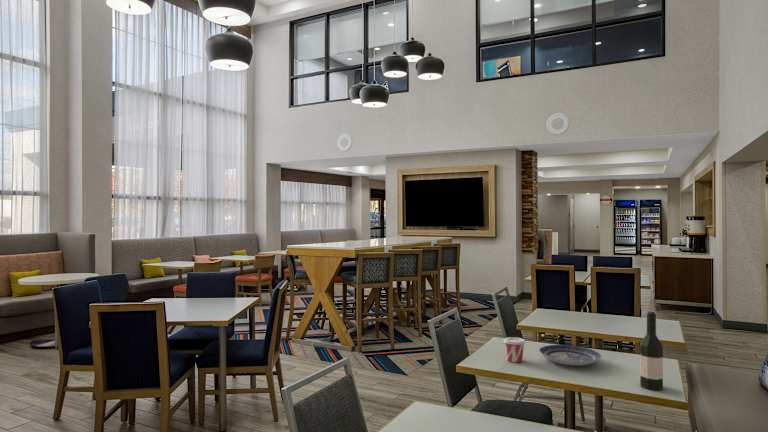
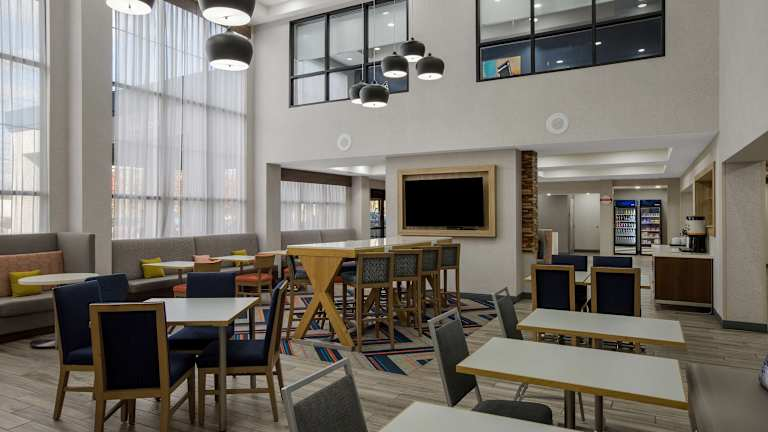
- plate [538,344,602,367]
- wine bottle [639,310,664,391]
- cup [503,336,527,363]
